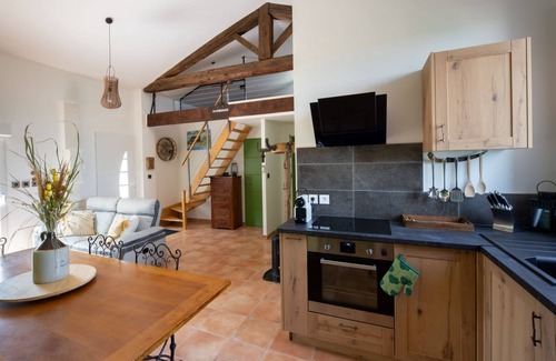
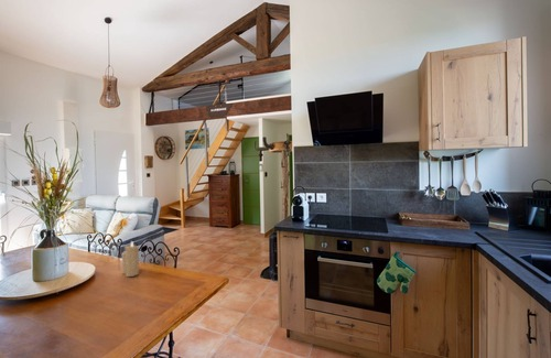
+ candle [120,240,140,278]
